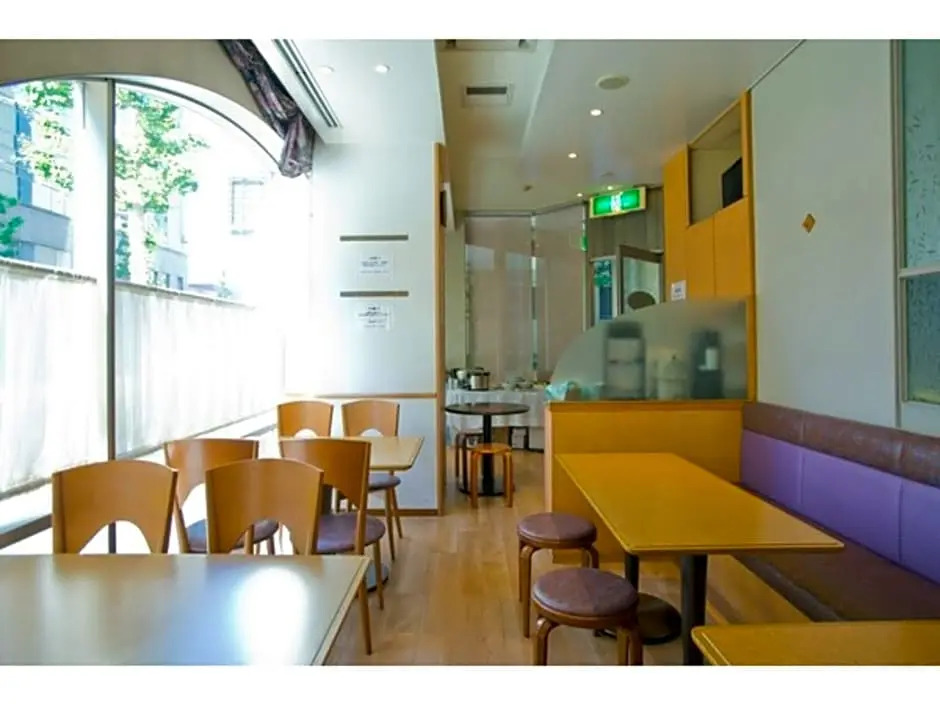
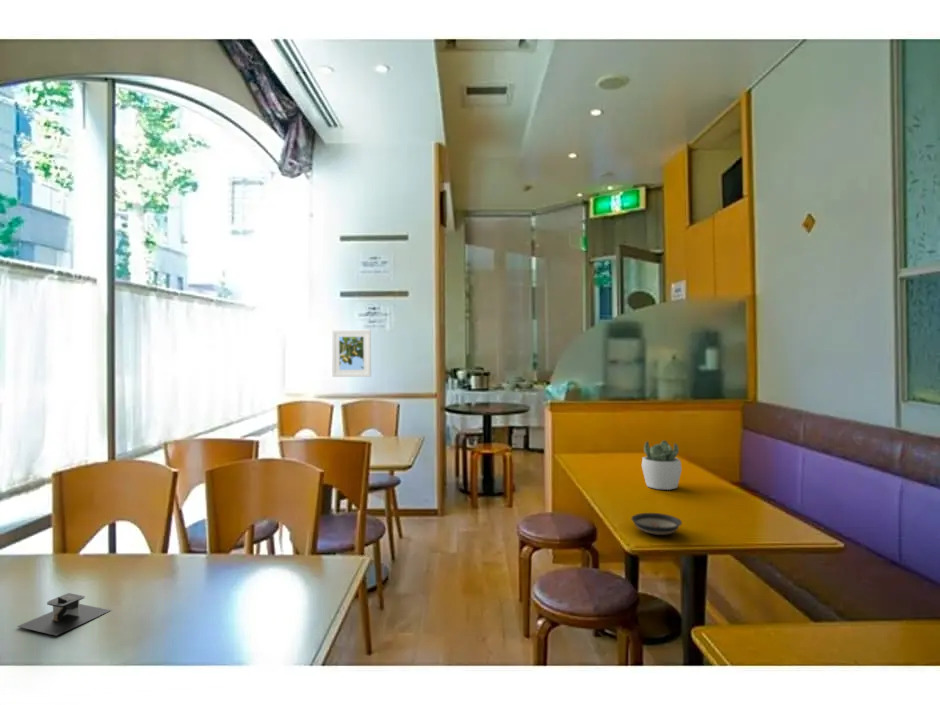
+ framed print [331,329,372,378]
+ succulent plant [641,439,683,491]
+ saucer [630,512,683,536]
+ architectural model [16,592,112,637]
